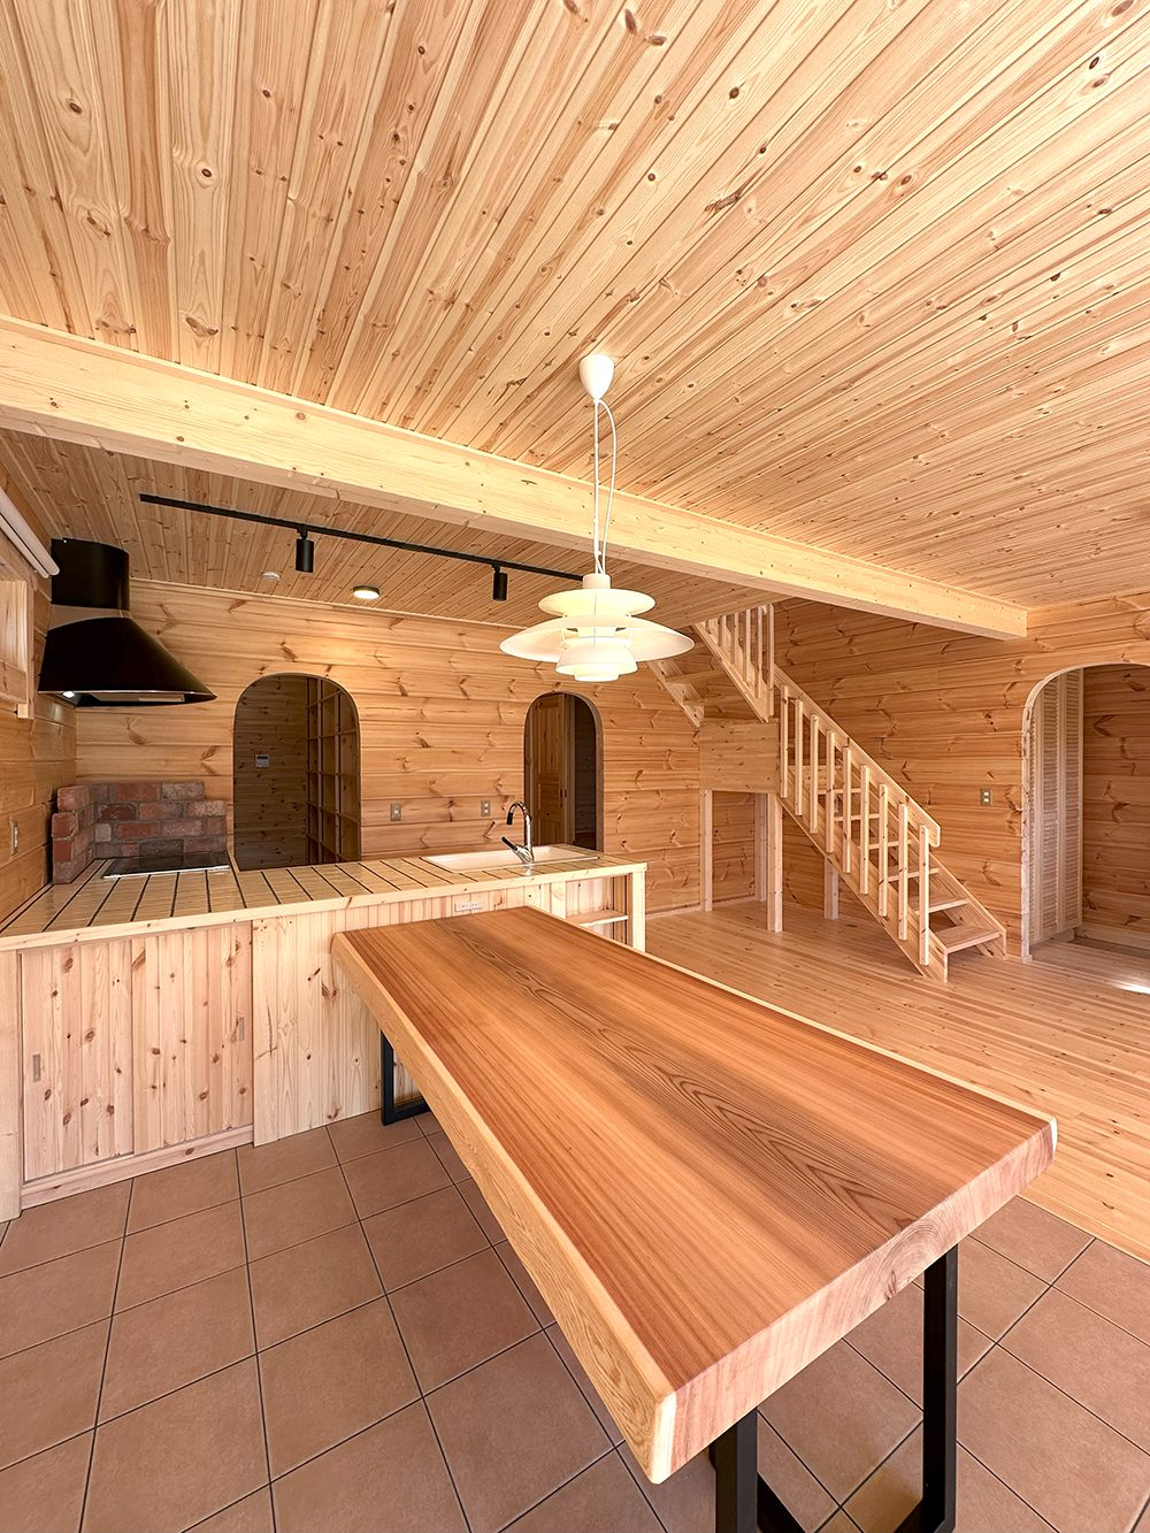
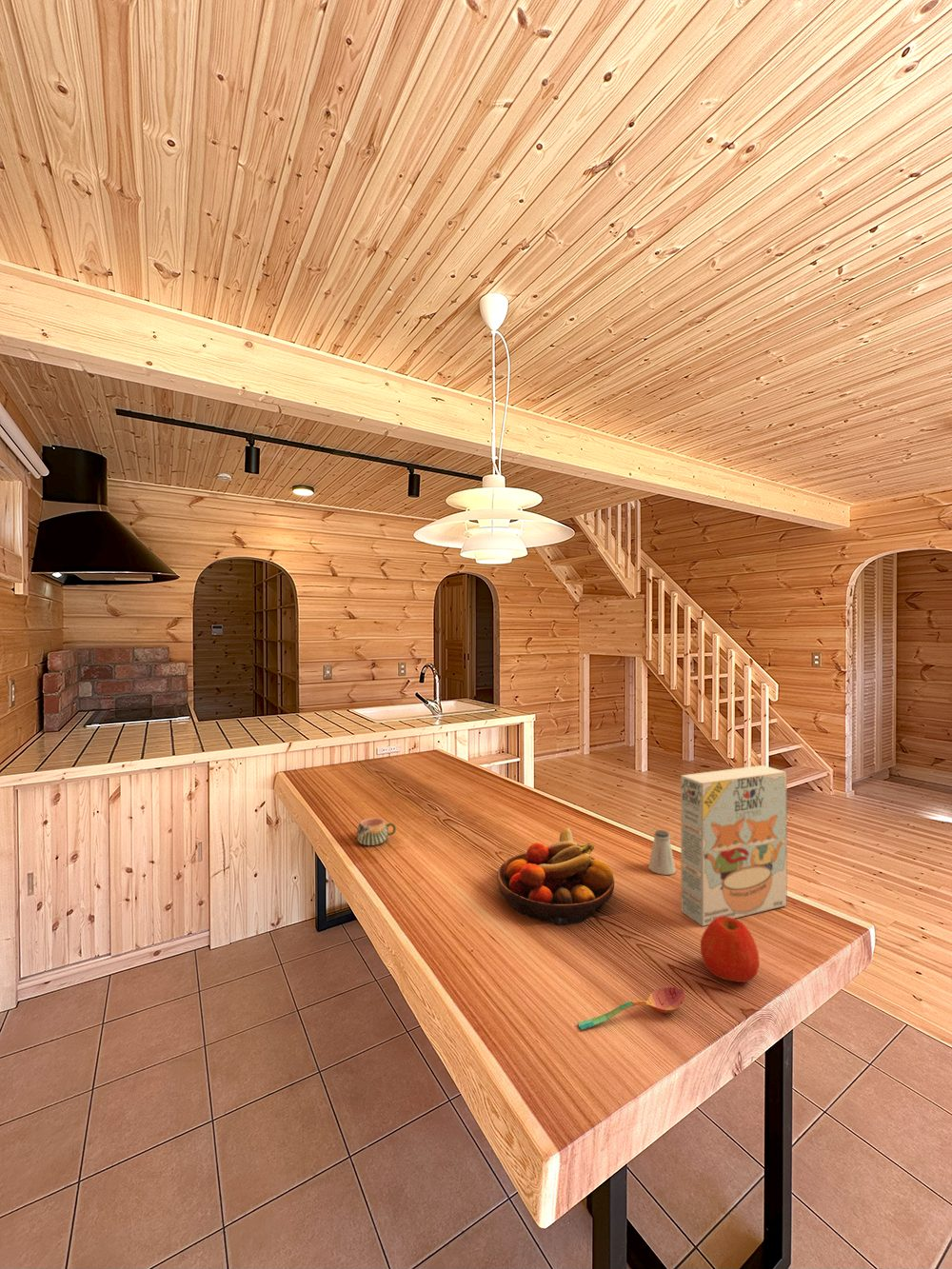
+ soupspoon [576,986,686,1031]
+ saltshaker [647,829,677,876]
+ apple [700,917,761,983]
+ fruit bowl [496,826,615,926]
+ mug [356,817,397,846]
+ cereal box [680,764,788,927]
